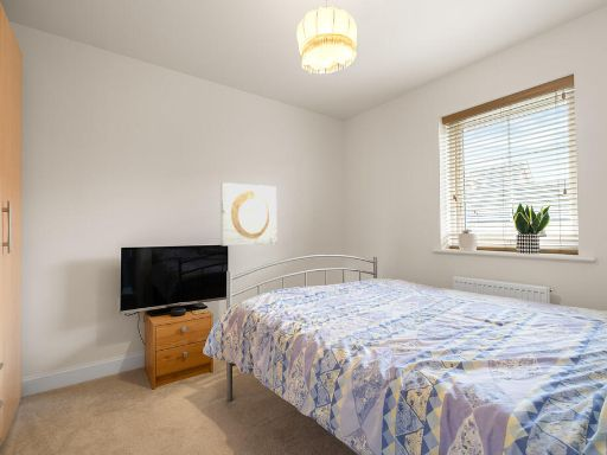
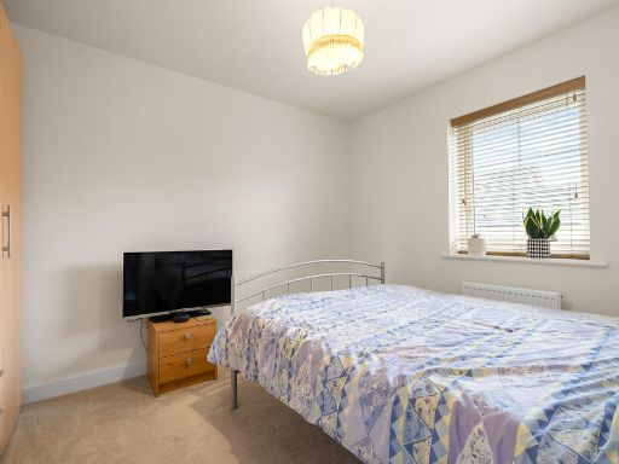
- wall art [219,181,277,246]
